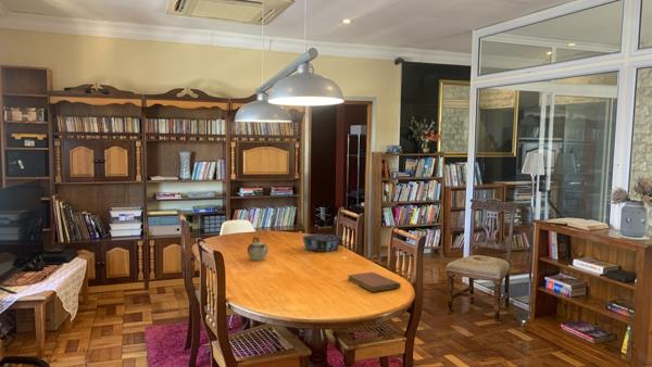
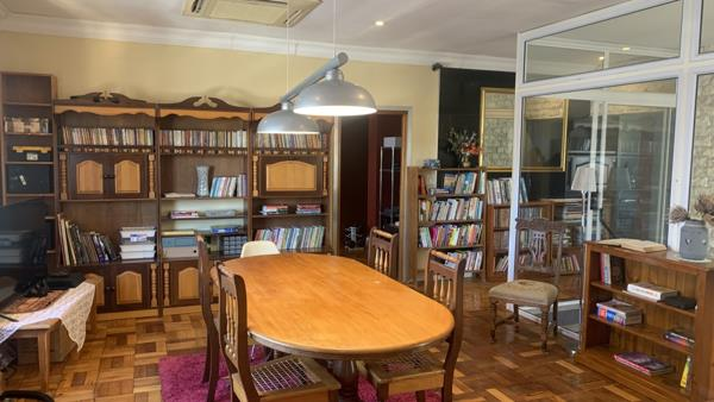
- decorative bowl [301,233,343,253]
- notebook [347,271,402,293]
- teapot [246,236,269,262]
